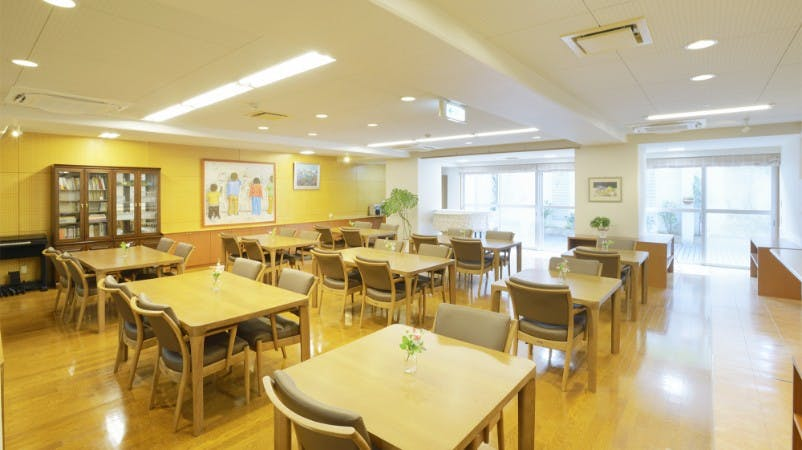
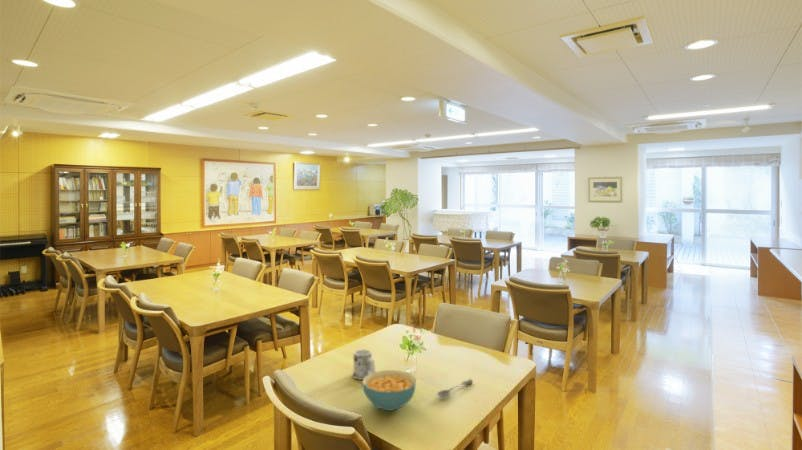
+ cereal bowl [361,369,417,412]
+ mug [352,348,377,381]
+ soupspoon [436,378,474,398]
